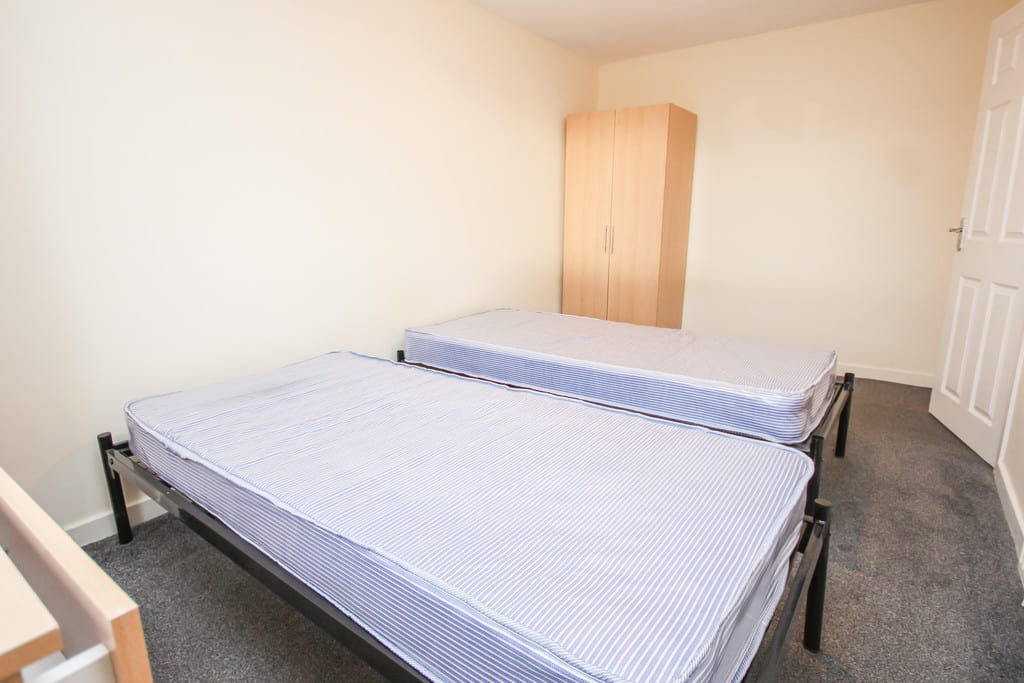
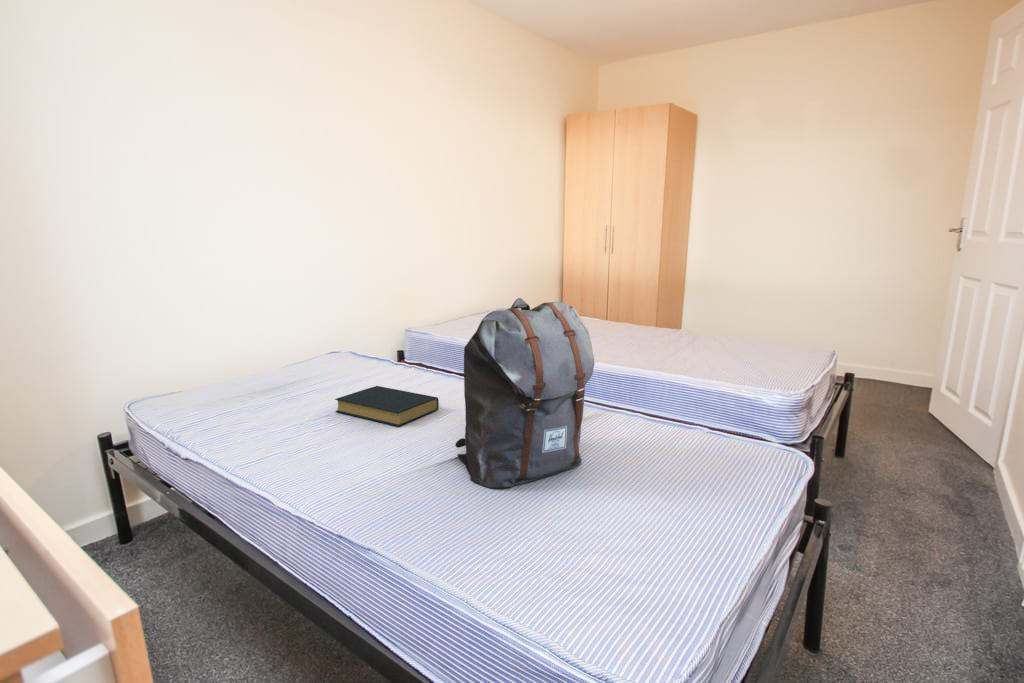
+ backpack [454,297,595,490]
+ hardback book [334,385,440,427]
